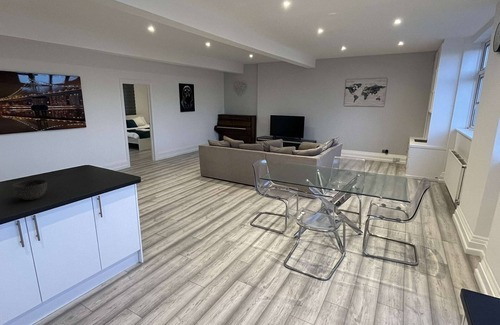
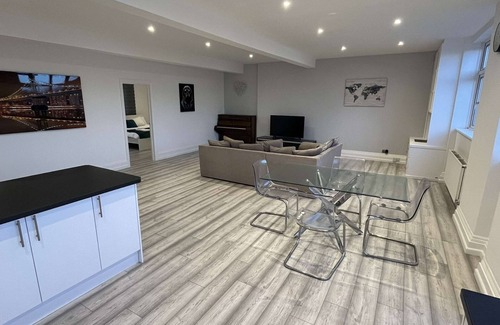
- bowl [12,179,48,201]
